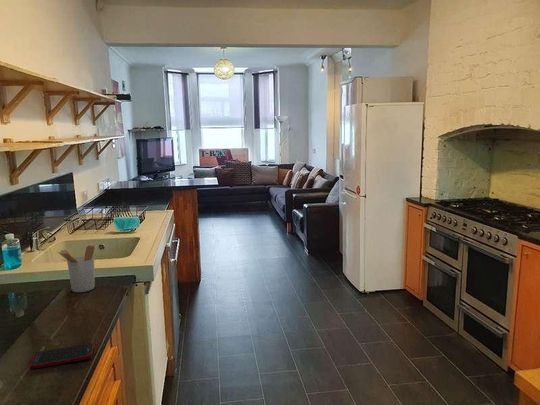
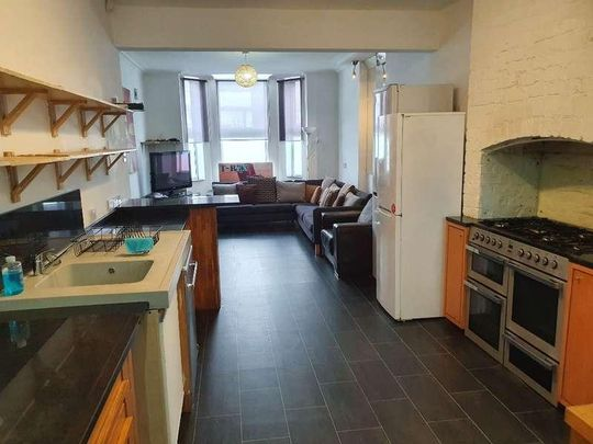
- utensil holder [55,244,96,293]
- cell phone [29,342,94,370]
